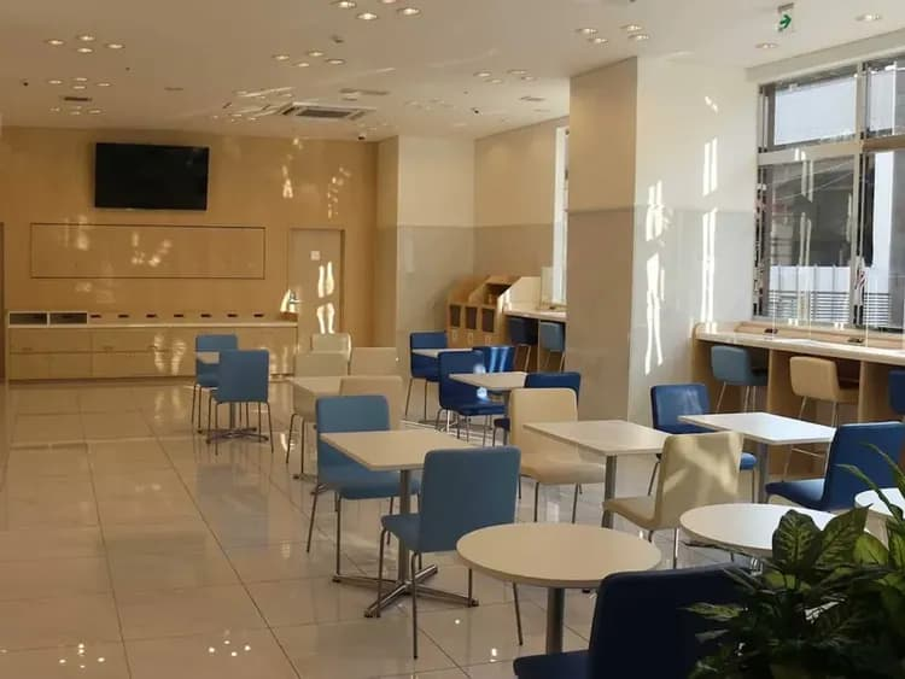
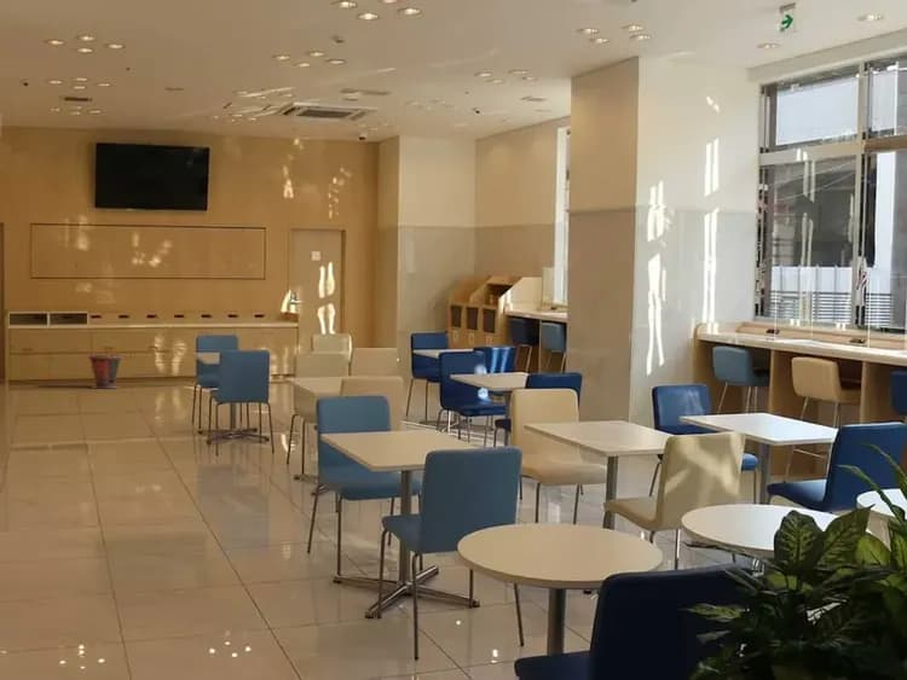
+ waste bin [88,353,123,389]
